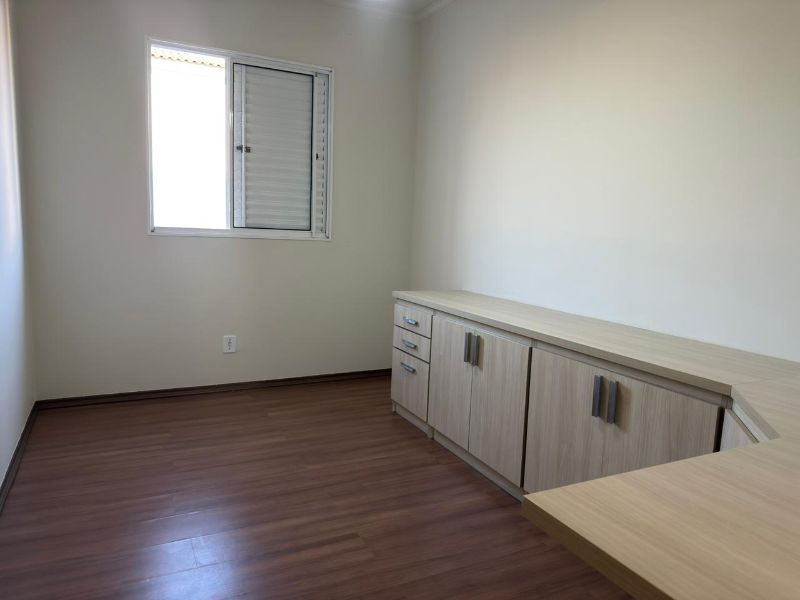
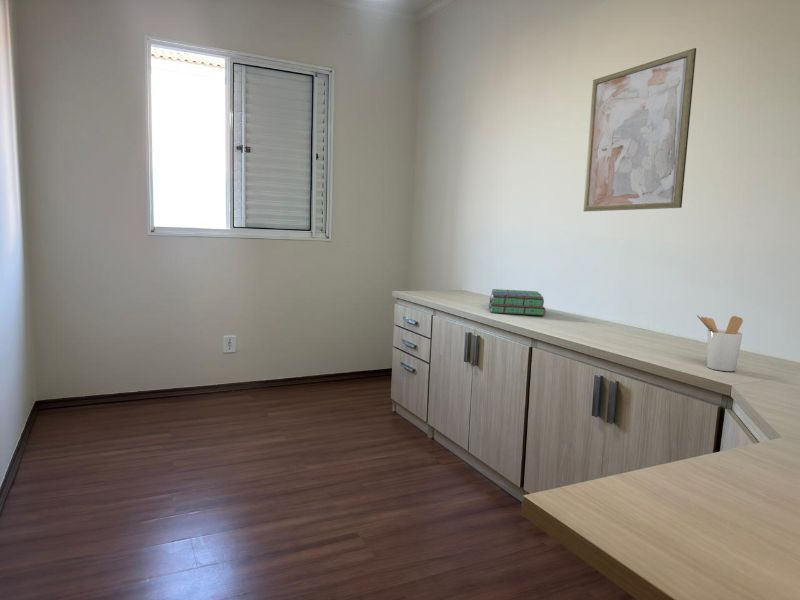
+ wall art [582,47,697,212]
+ utensil holder [696,314,744,372]
+ stack of books [488,288,547,316]
